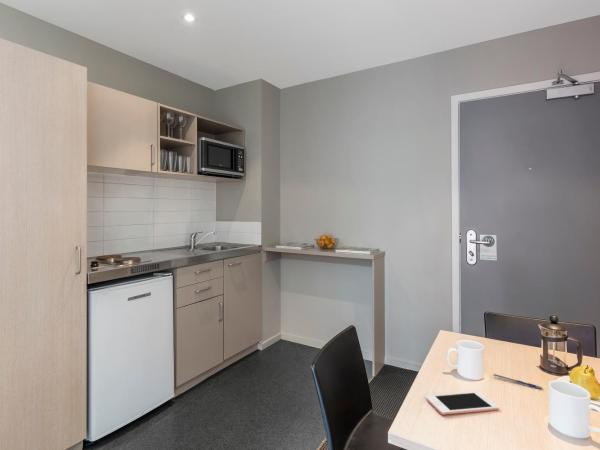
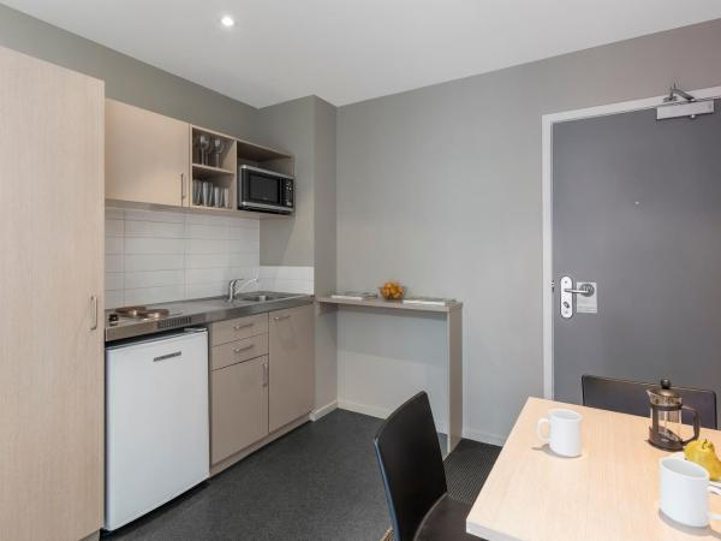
- pen [493,373,543,391]
- cell phone [425,391,500,416]
